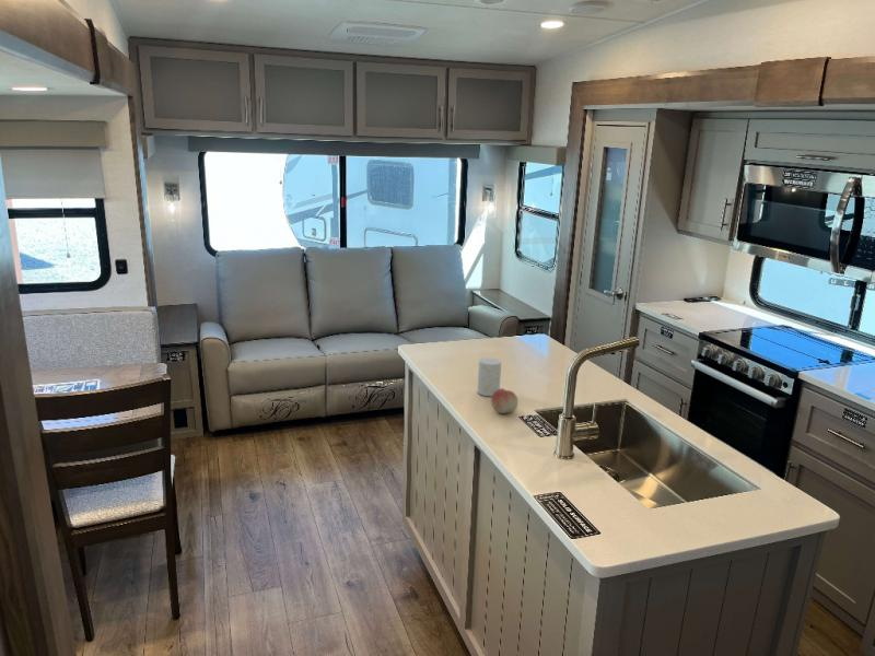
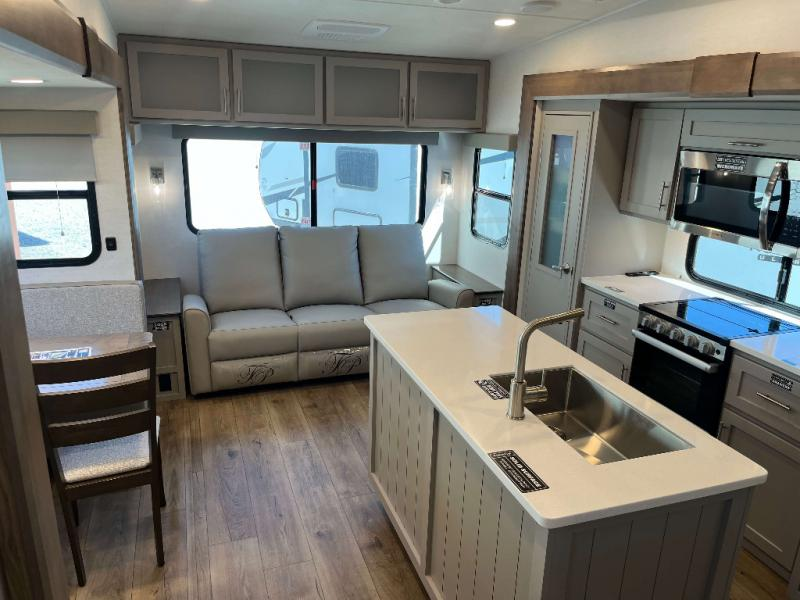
- fruit [490,387,520,414]
- cup [476,356,502,397]
